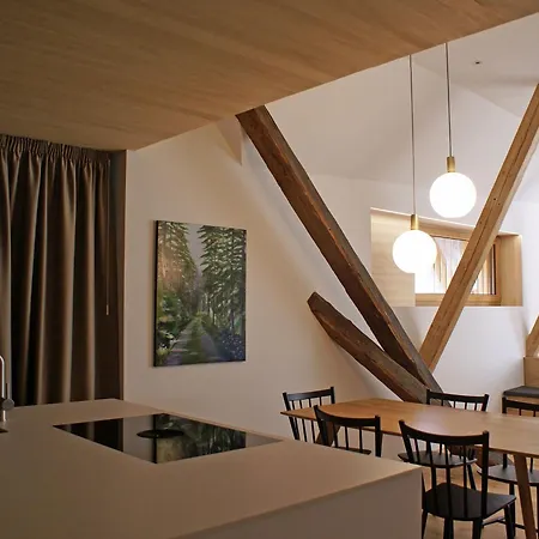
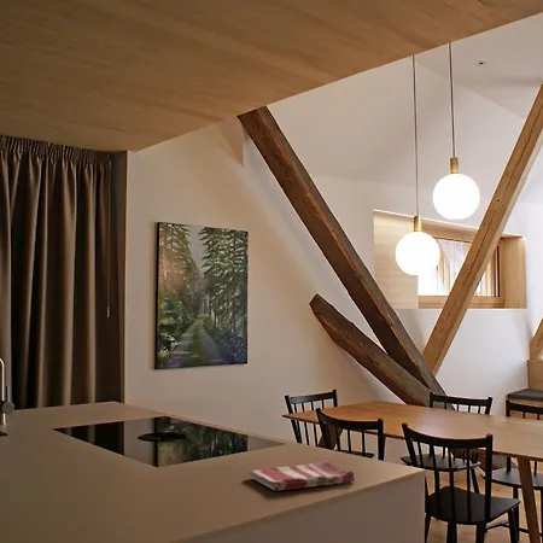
+ dish towel [247,460,356,492]
